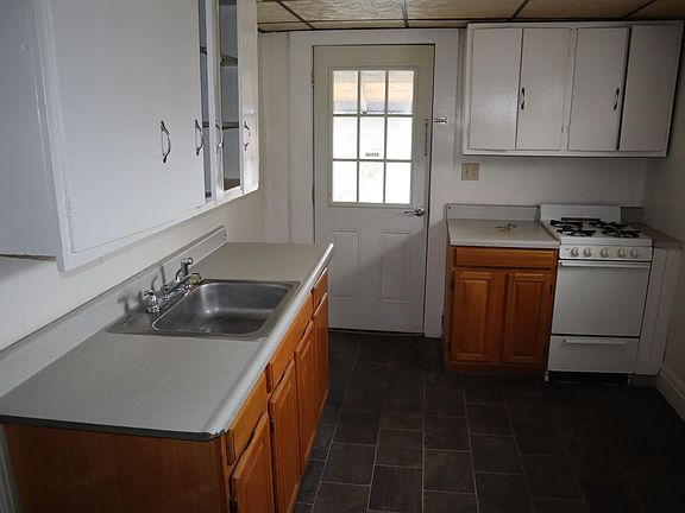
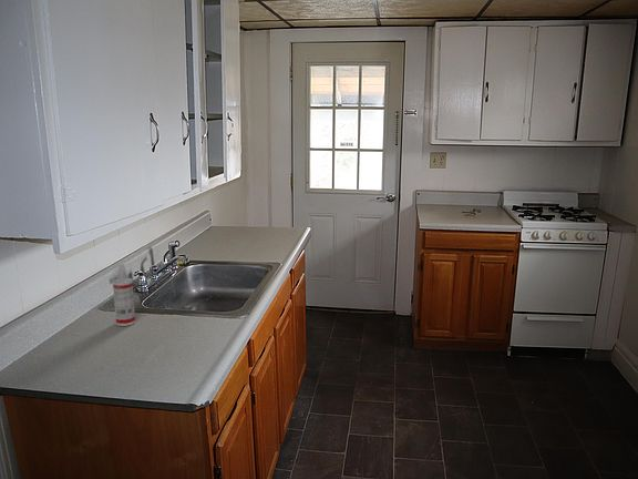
+ spray bottle [112,263,136,327]
